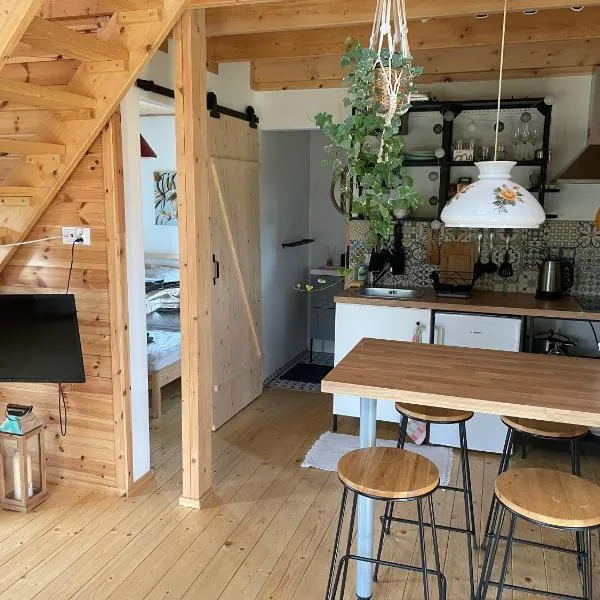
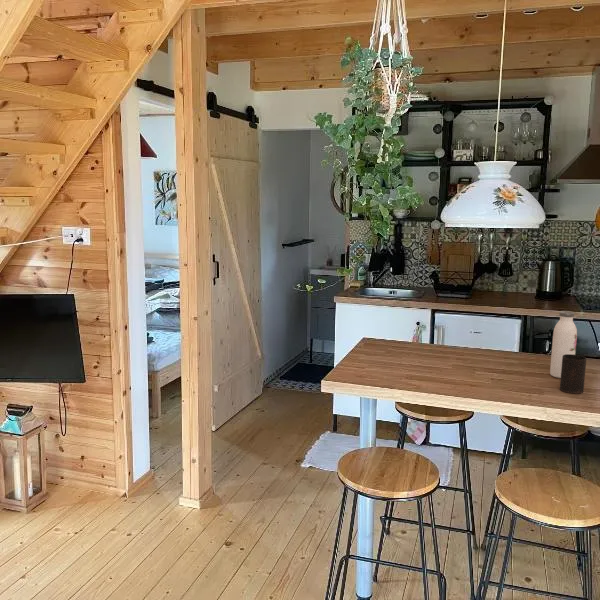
+ water bottle [549,310,578,379]
+ cup [559,354,587,395]
